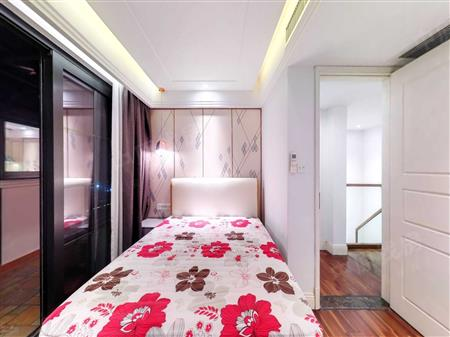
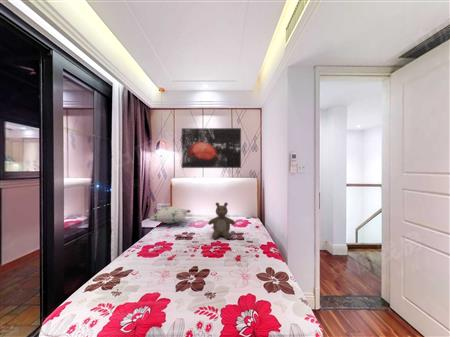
+ teddy bear [207,201,236,240]
+ decorative pillow [148,206,192,224]
+ wall art [181,127,242,169]
